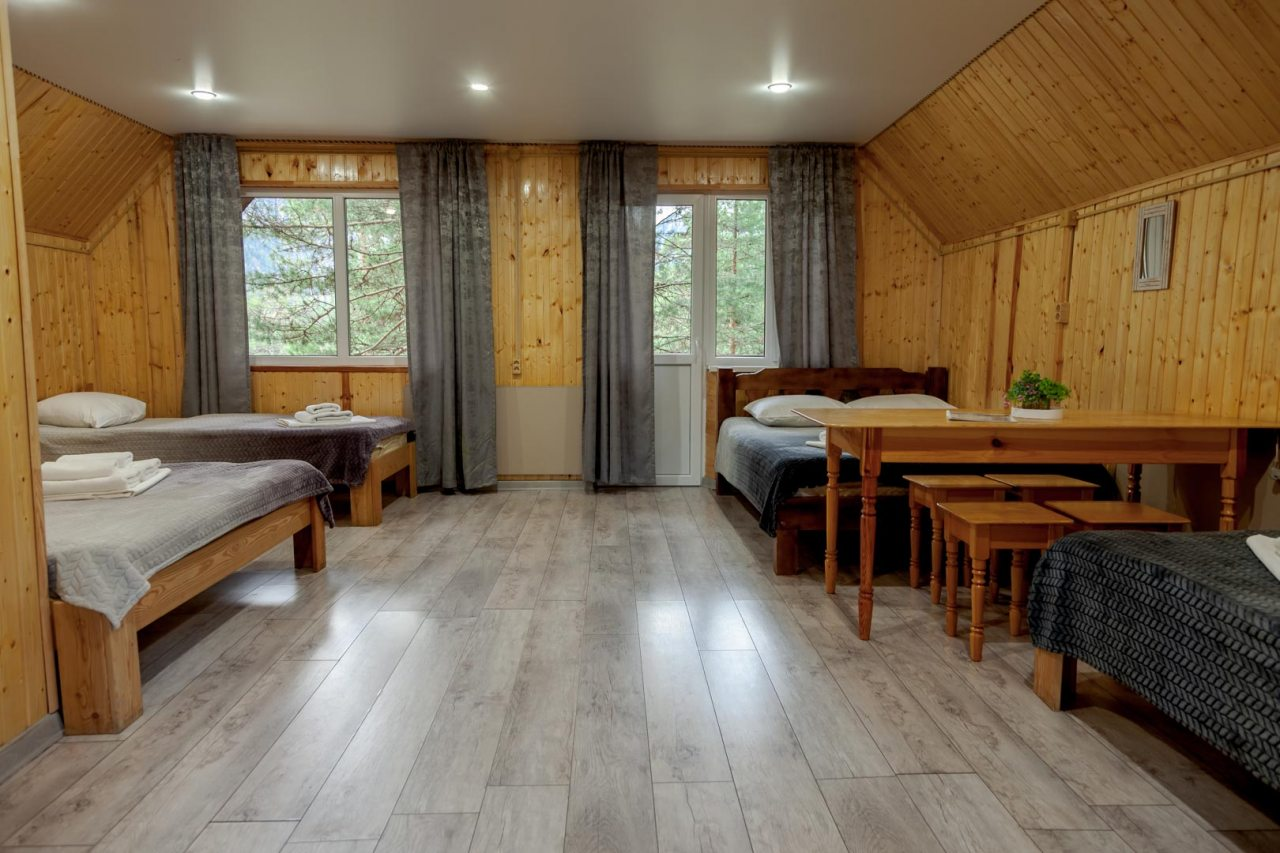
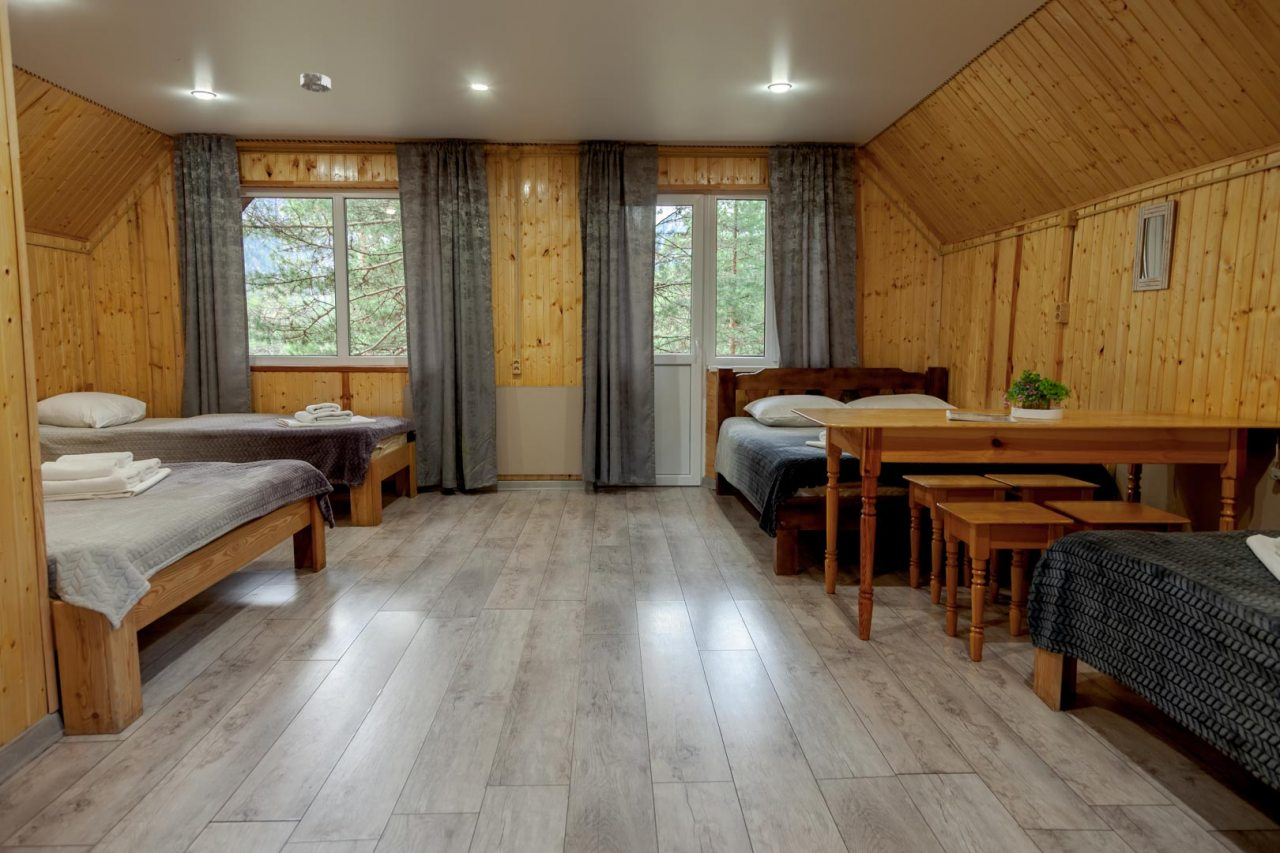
+ smoke detector [299,72,332,93]
